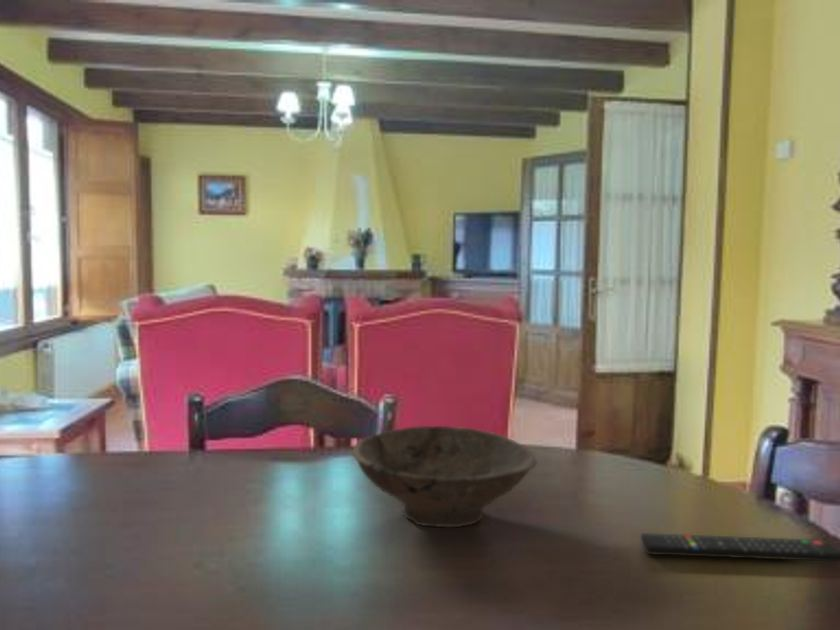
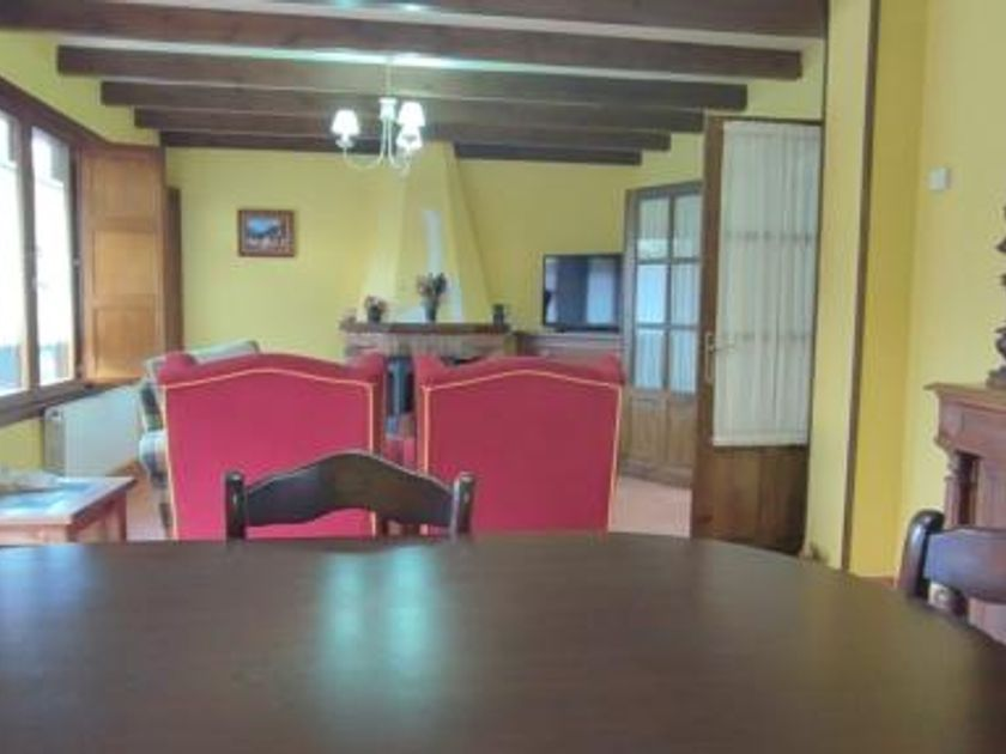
- remote control [640,532,840,563]
- bowl [351,425,538,528]
